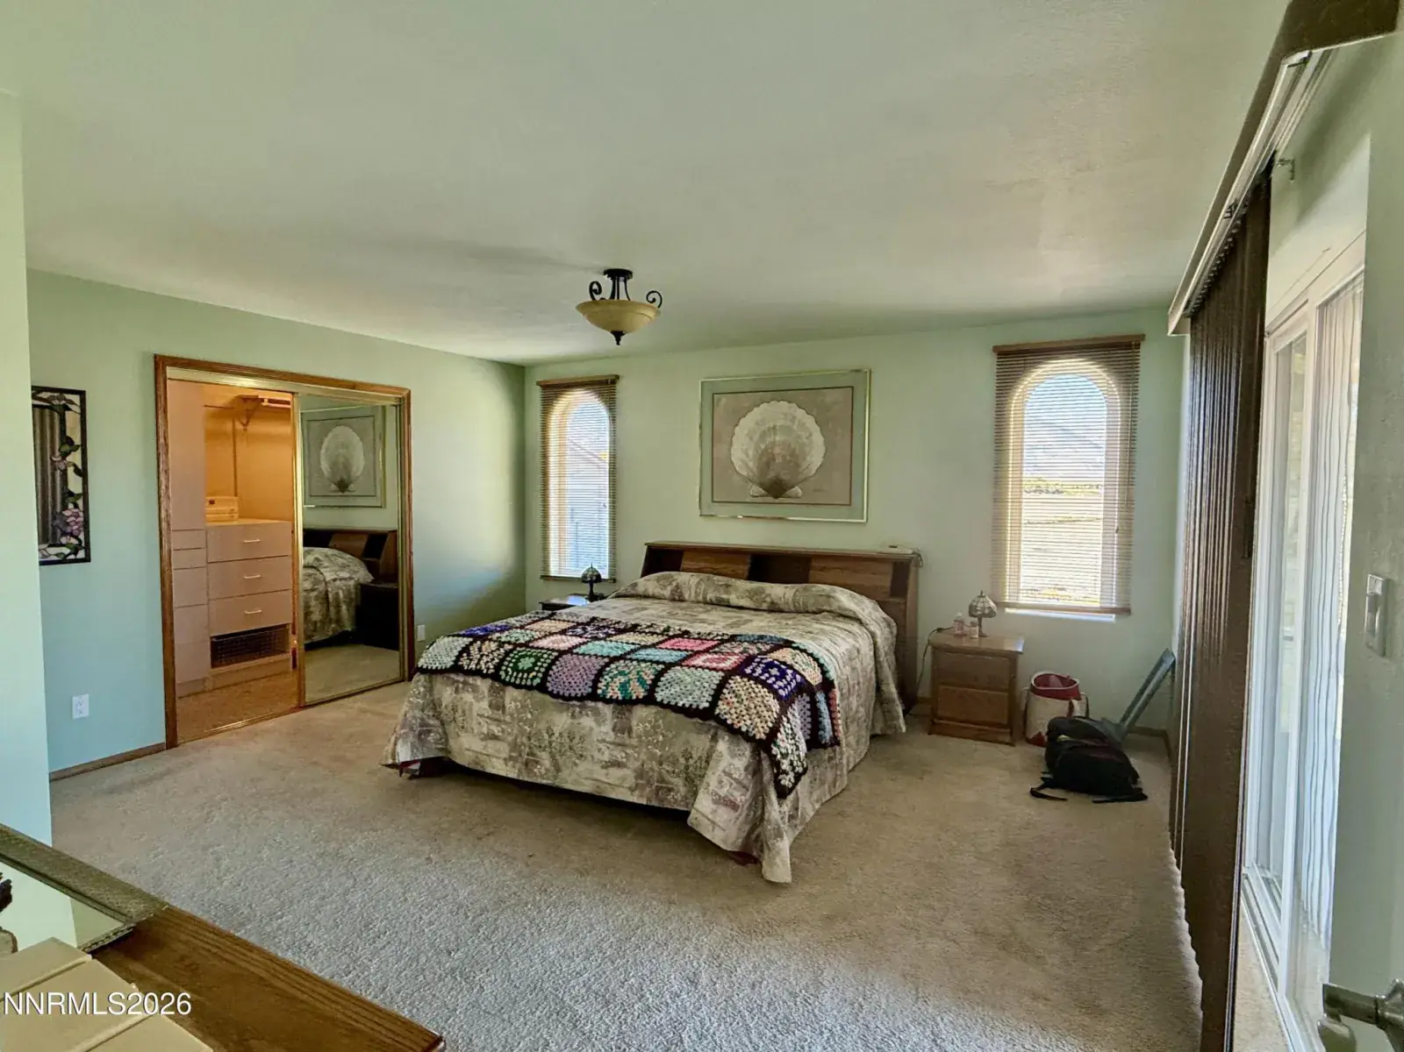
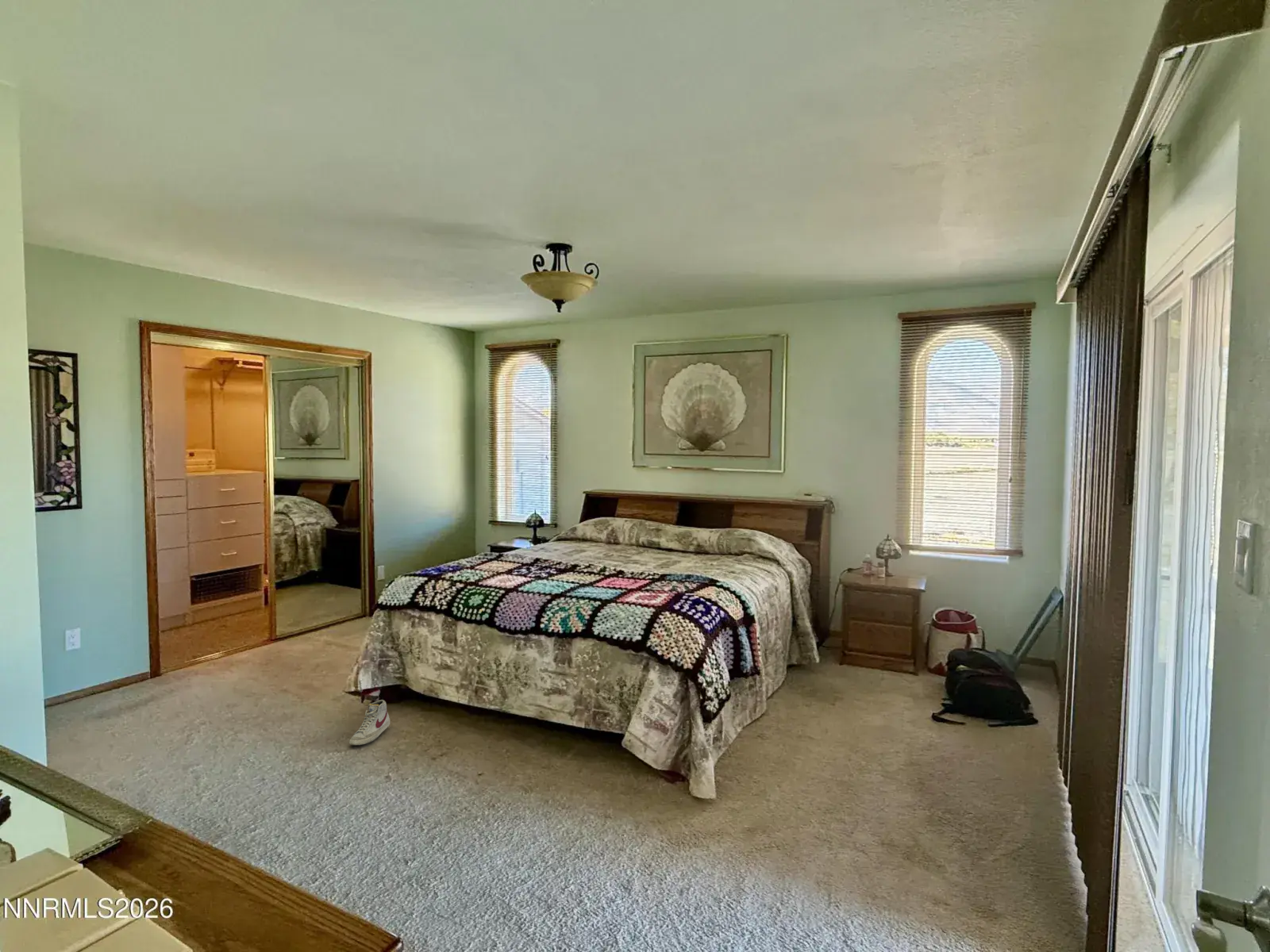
+ shoe [348,699,391,746]
